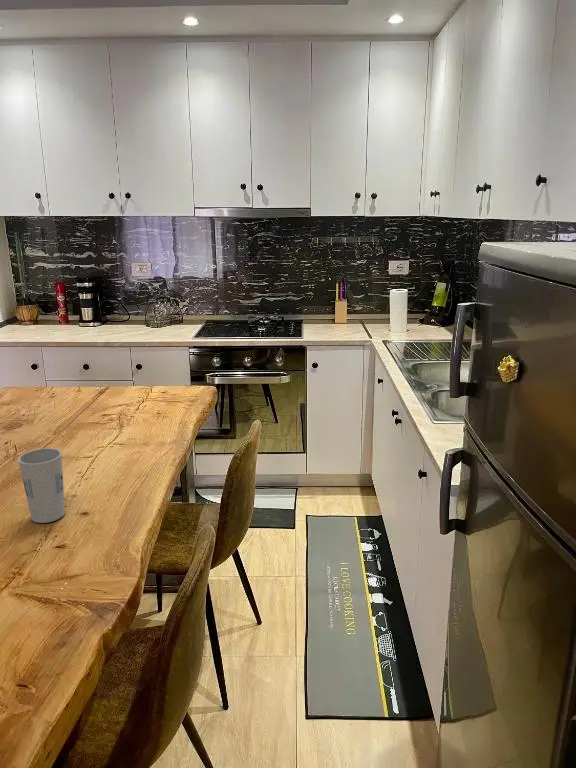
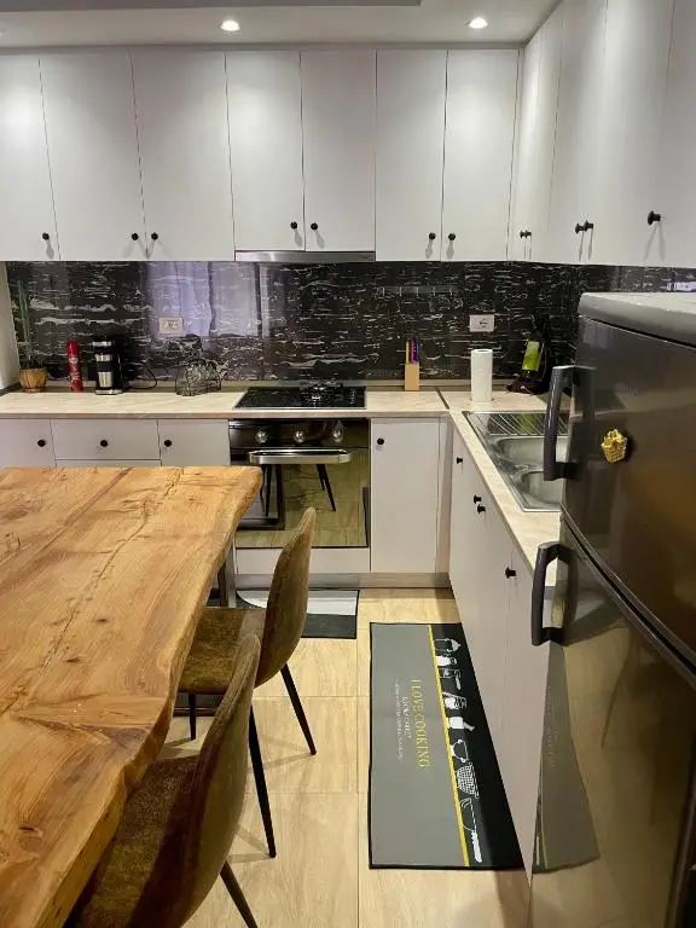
- cup [17,447,66,524]
